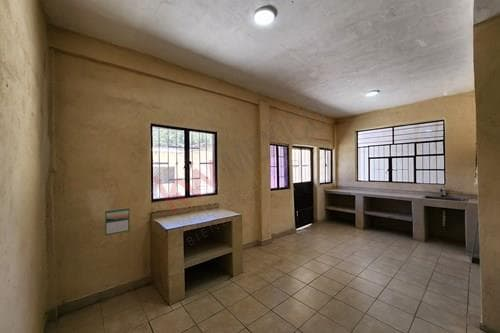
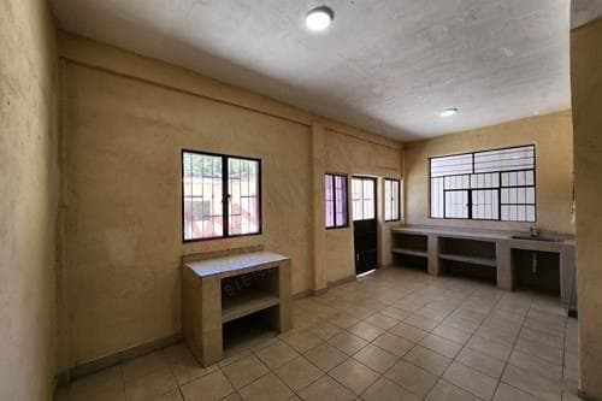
- calendar [104,207,131,236]
